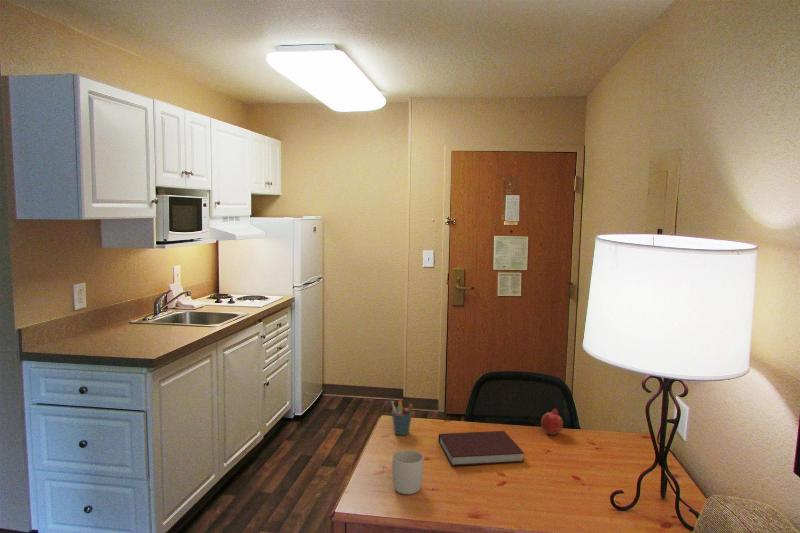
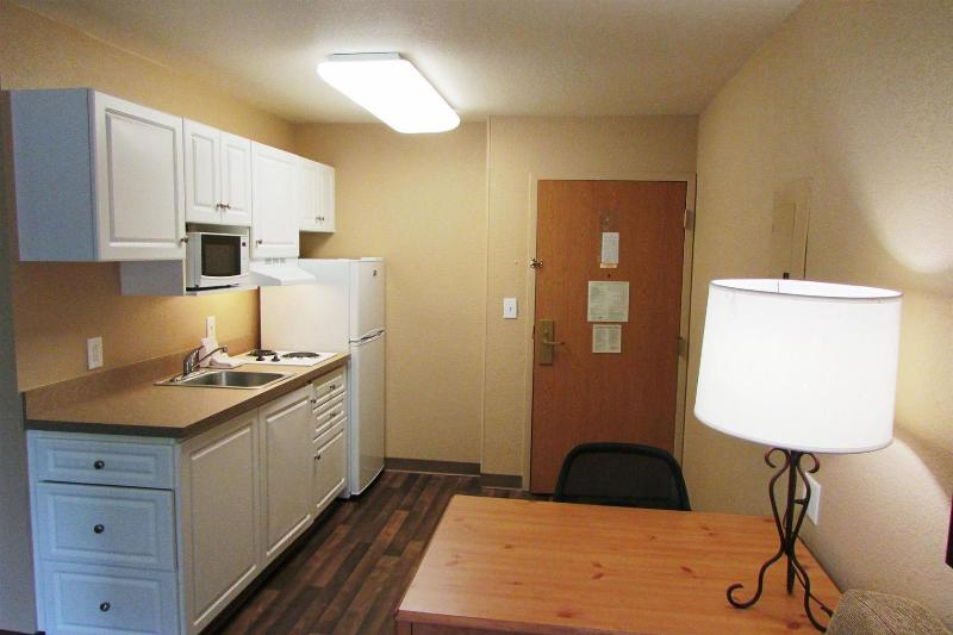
- pen holder [390,399,414,436]
- notebook [438,430,525,467]
- fruit [540,407,564,436]
- mug [391,449,424,495]
